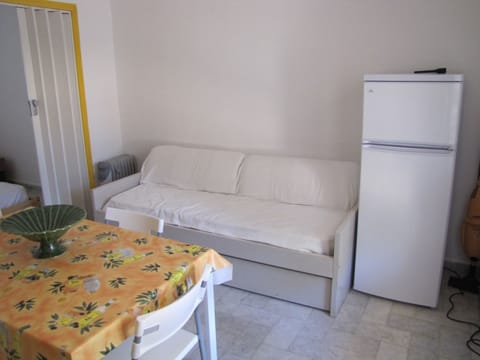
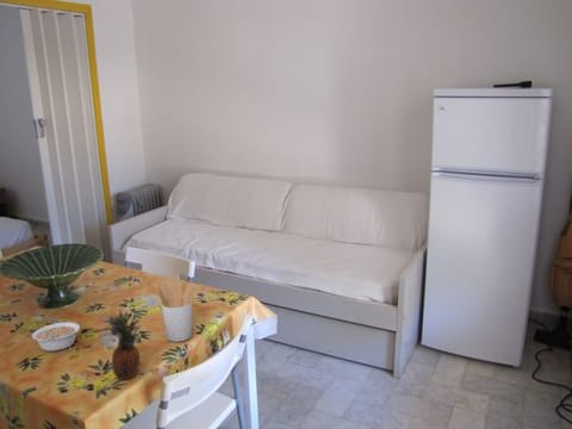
+ utensil holder [157,276,197,343]
+ fruit [98,309,143,381]
+ legume [31,321,82,353]
